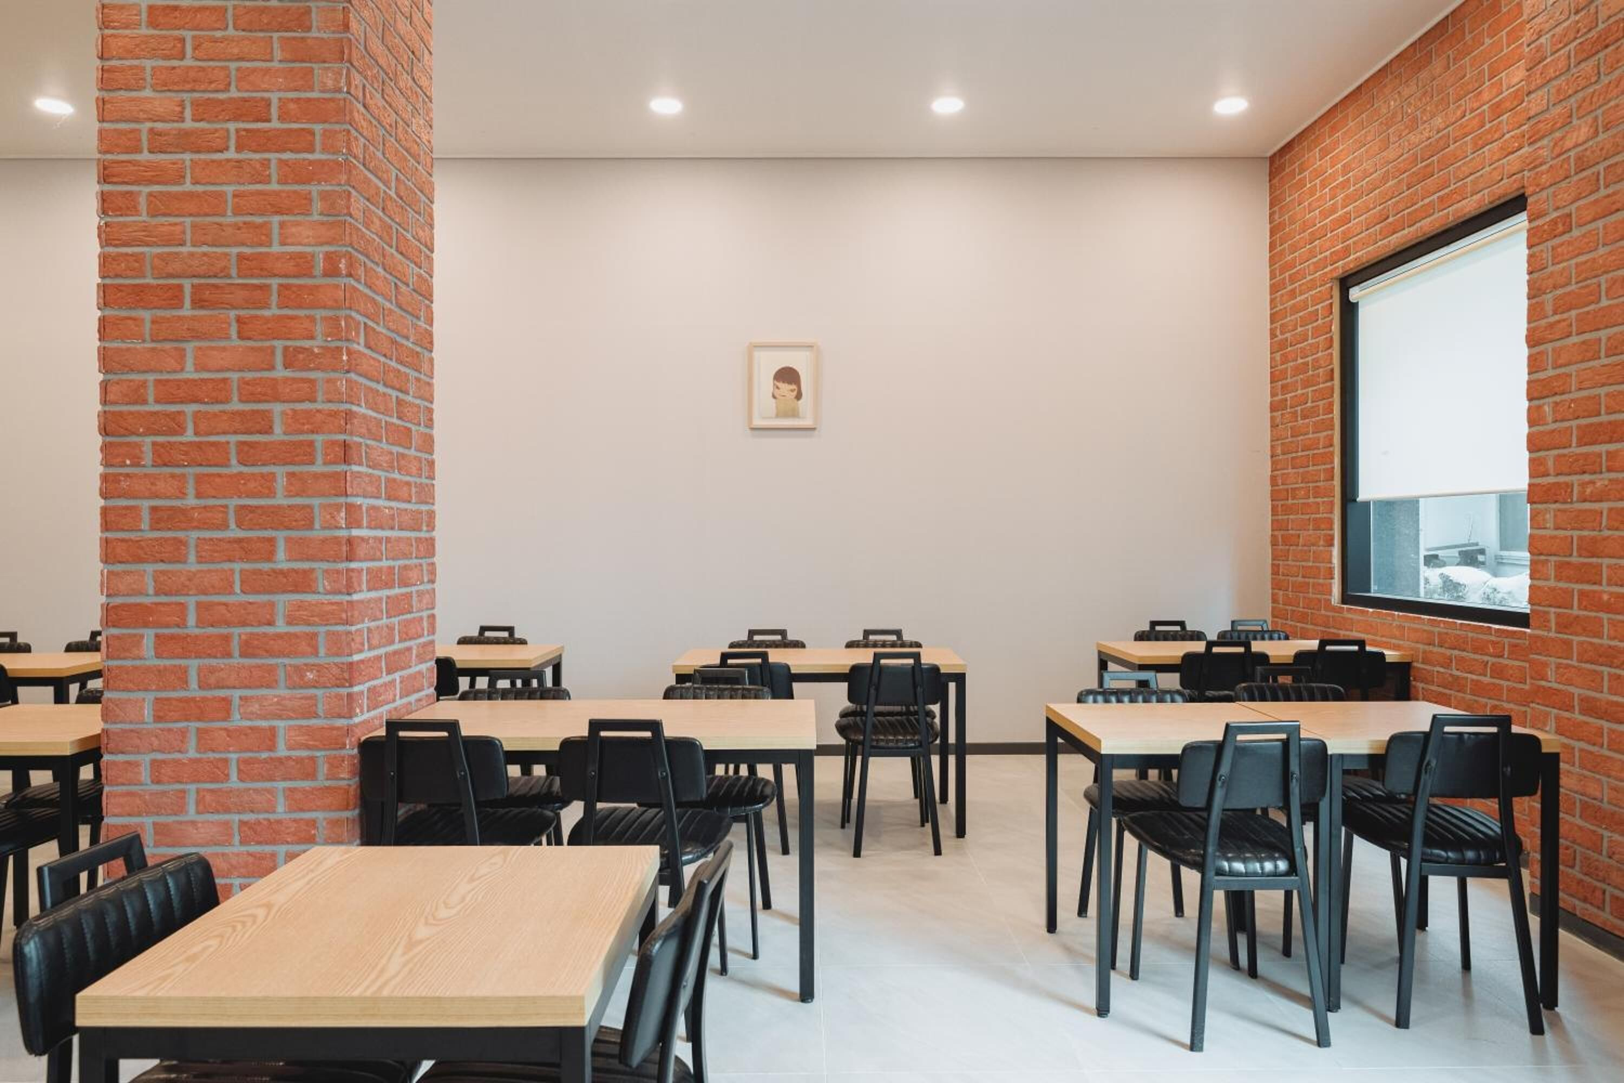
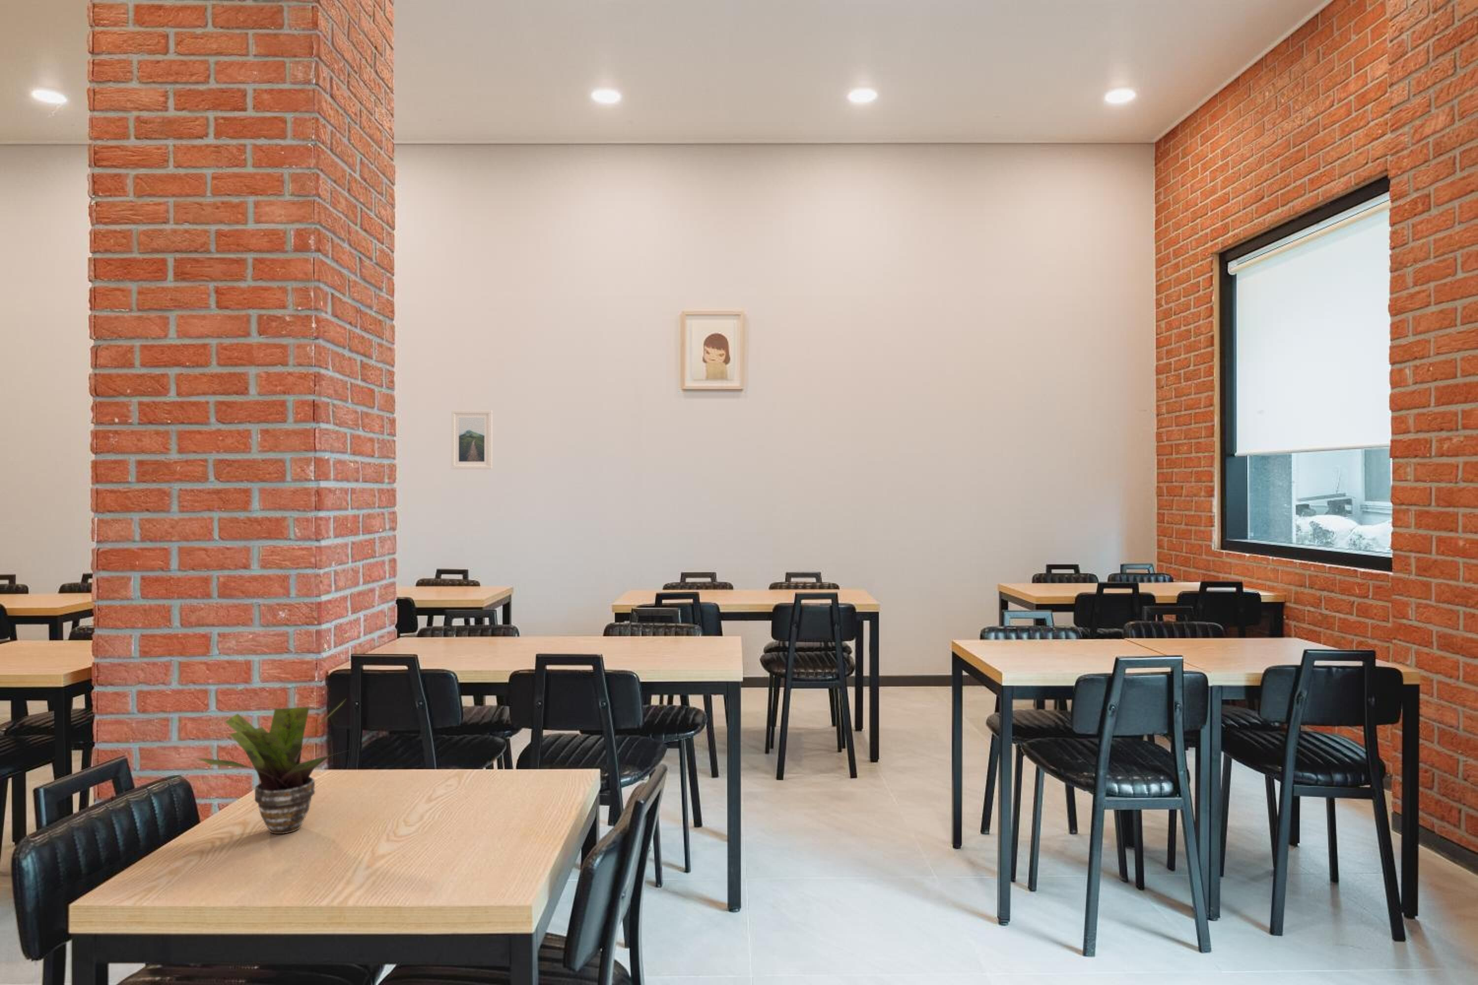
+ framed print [451,409,493,469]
+ potted plant [196,699,350,834]
